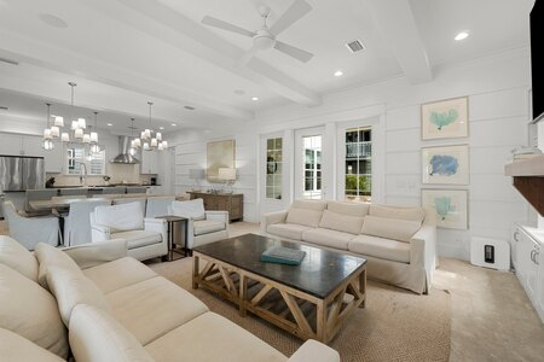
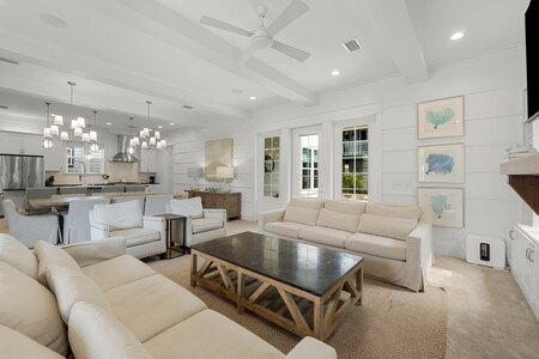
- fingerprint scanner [260,245,307,265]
